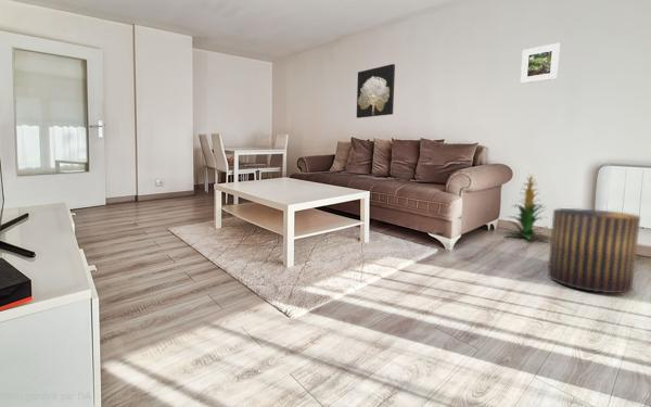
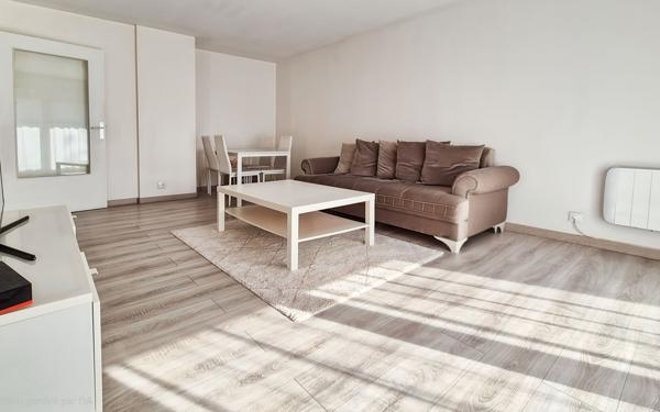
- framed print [520,42,561,85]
- stool [547,207,641,294]
- wall art [356,63,396,119]
- indoor plant [503,173,550,242]
